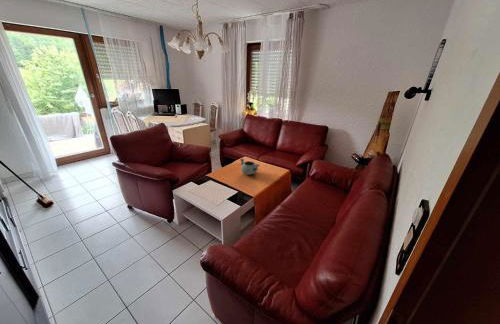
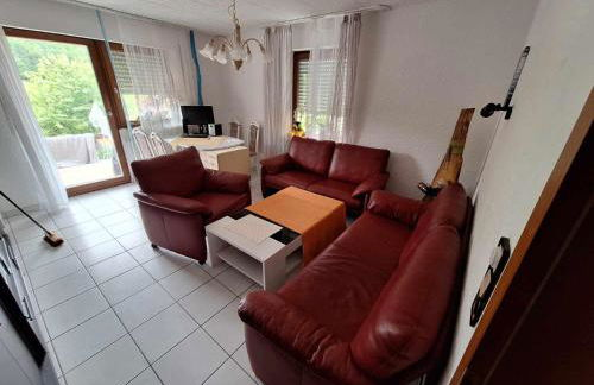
- decorative bowl [239,157,261,176]
